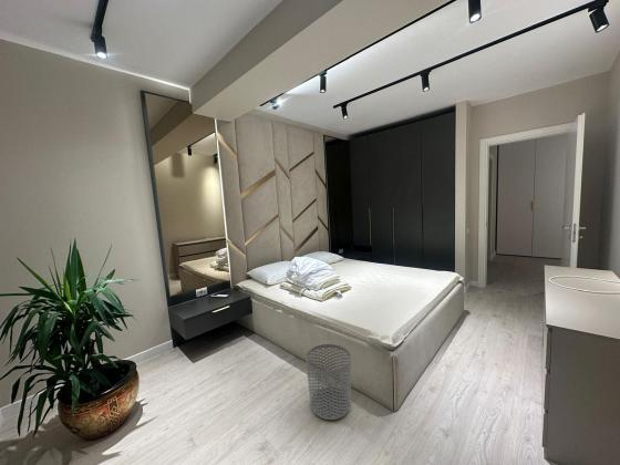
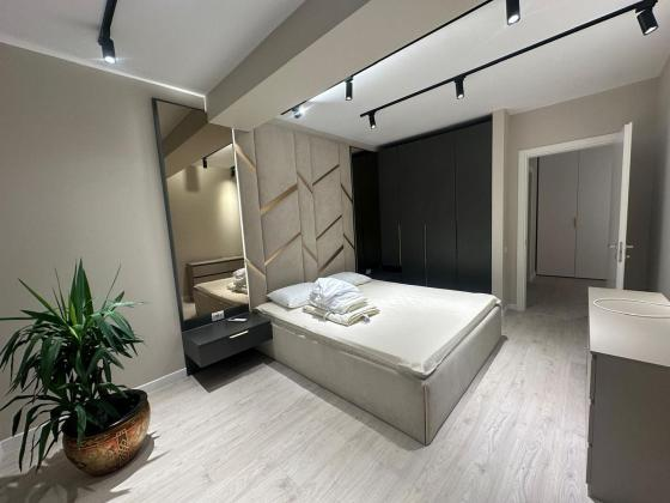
- waste bin [304,343,352,421]
